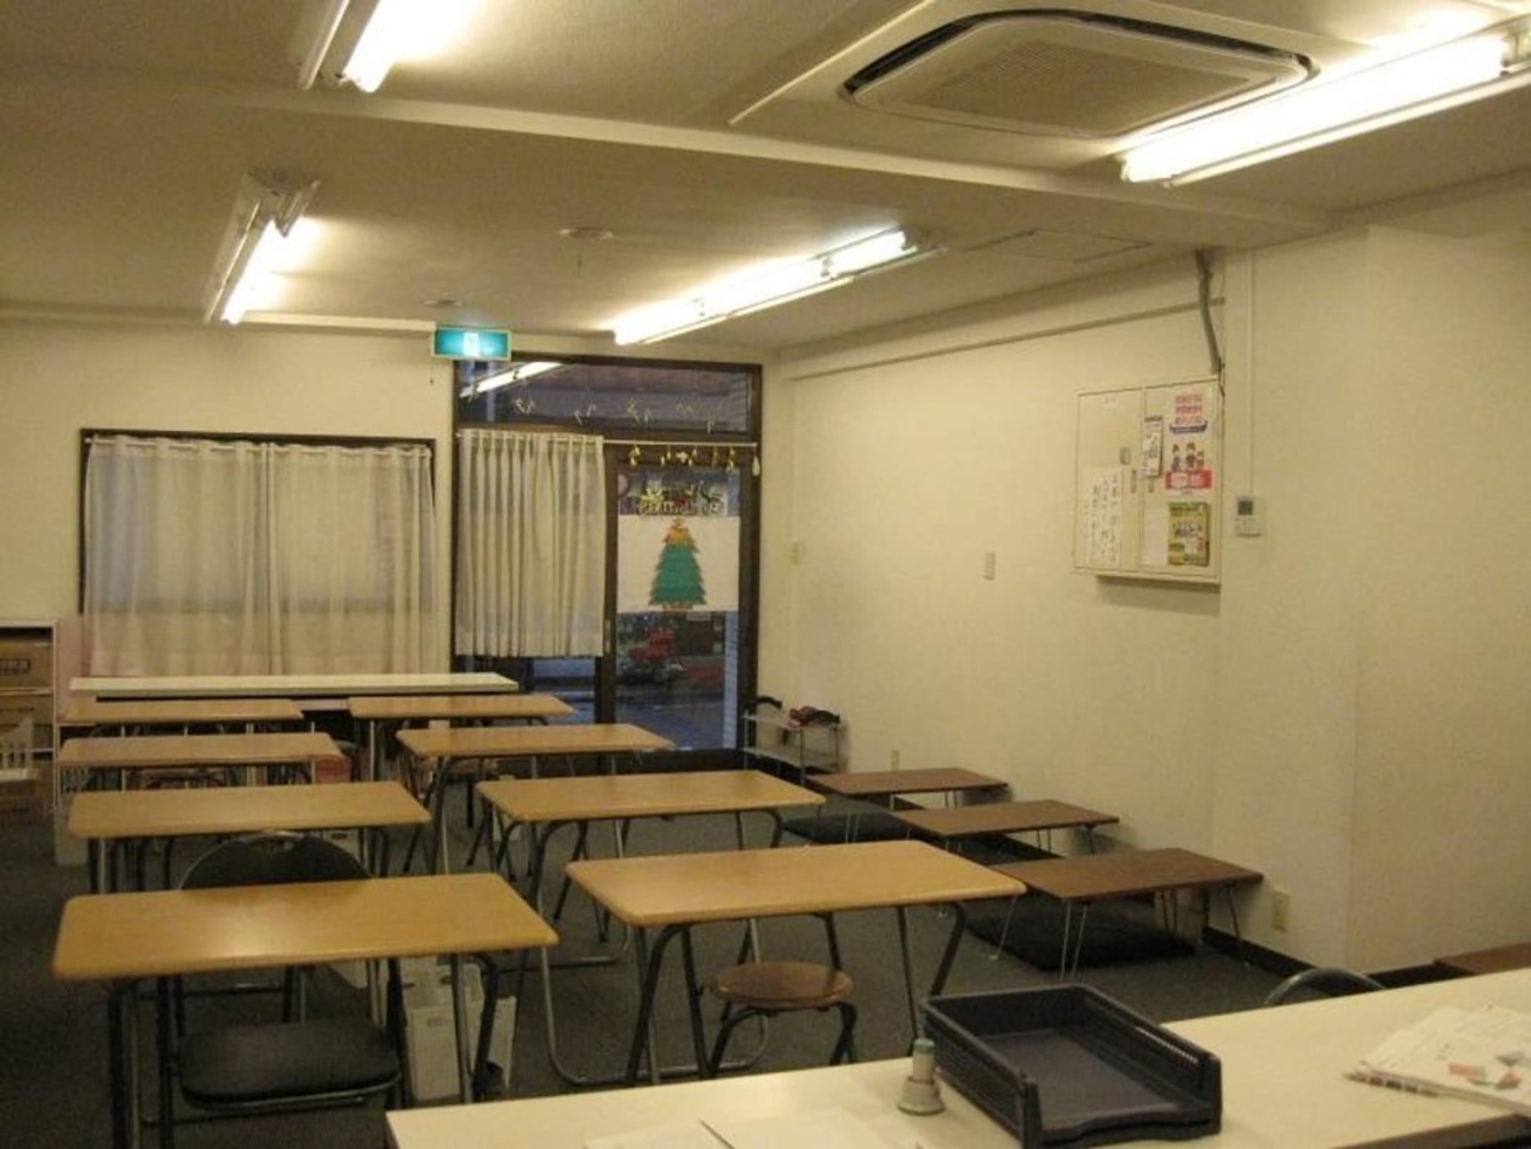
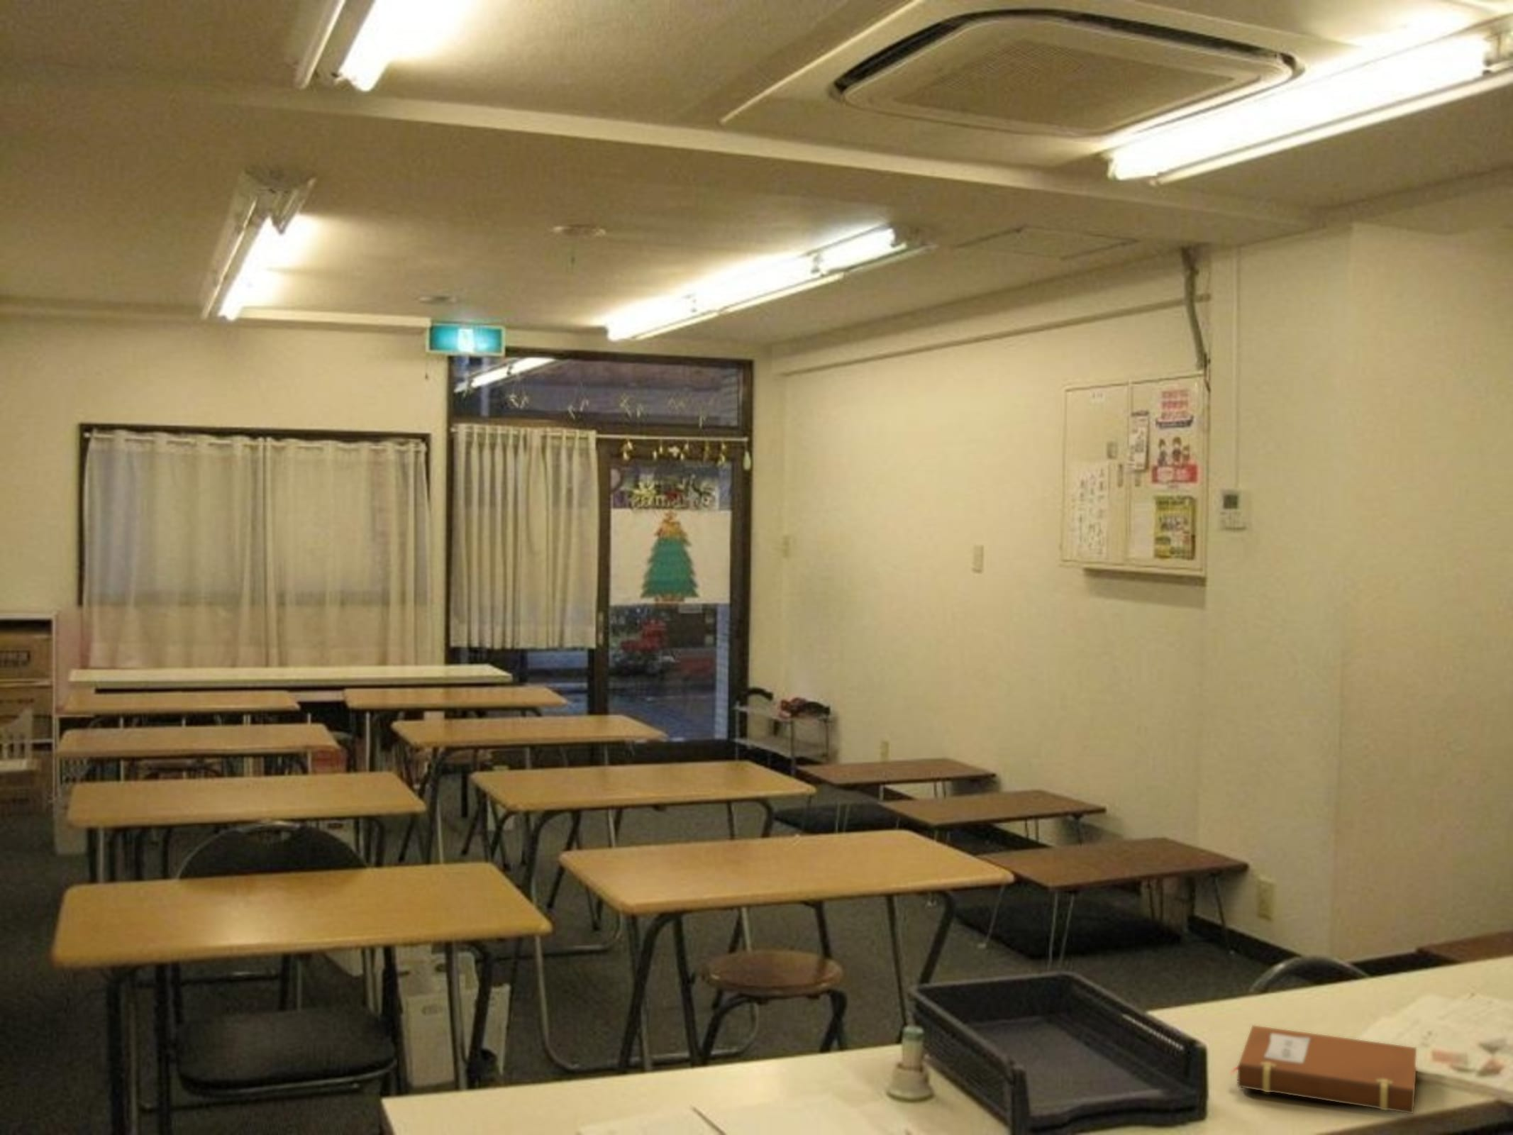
+ notebook [1228,1024,1418,1115]
